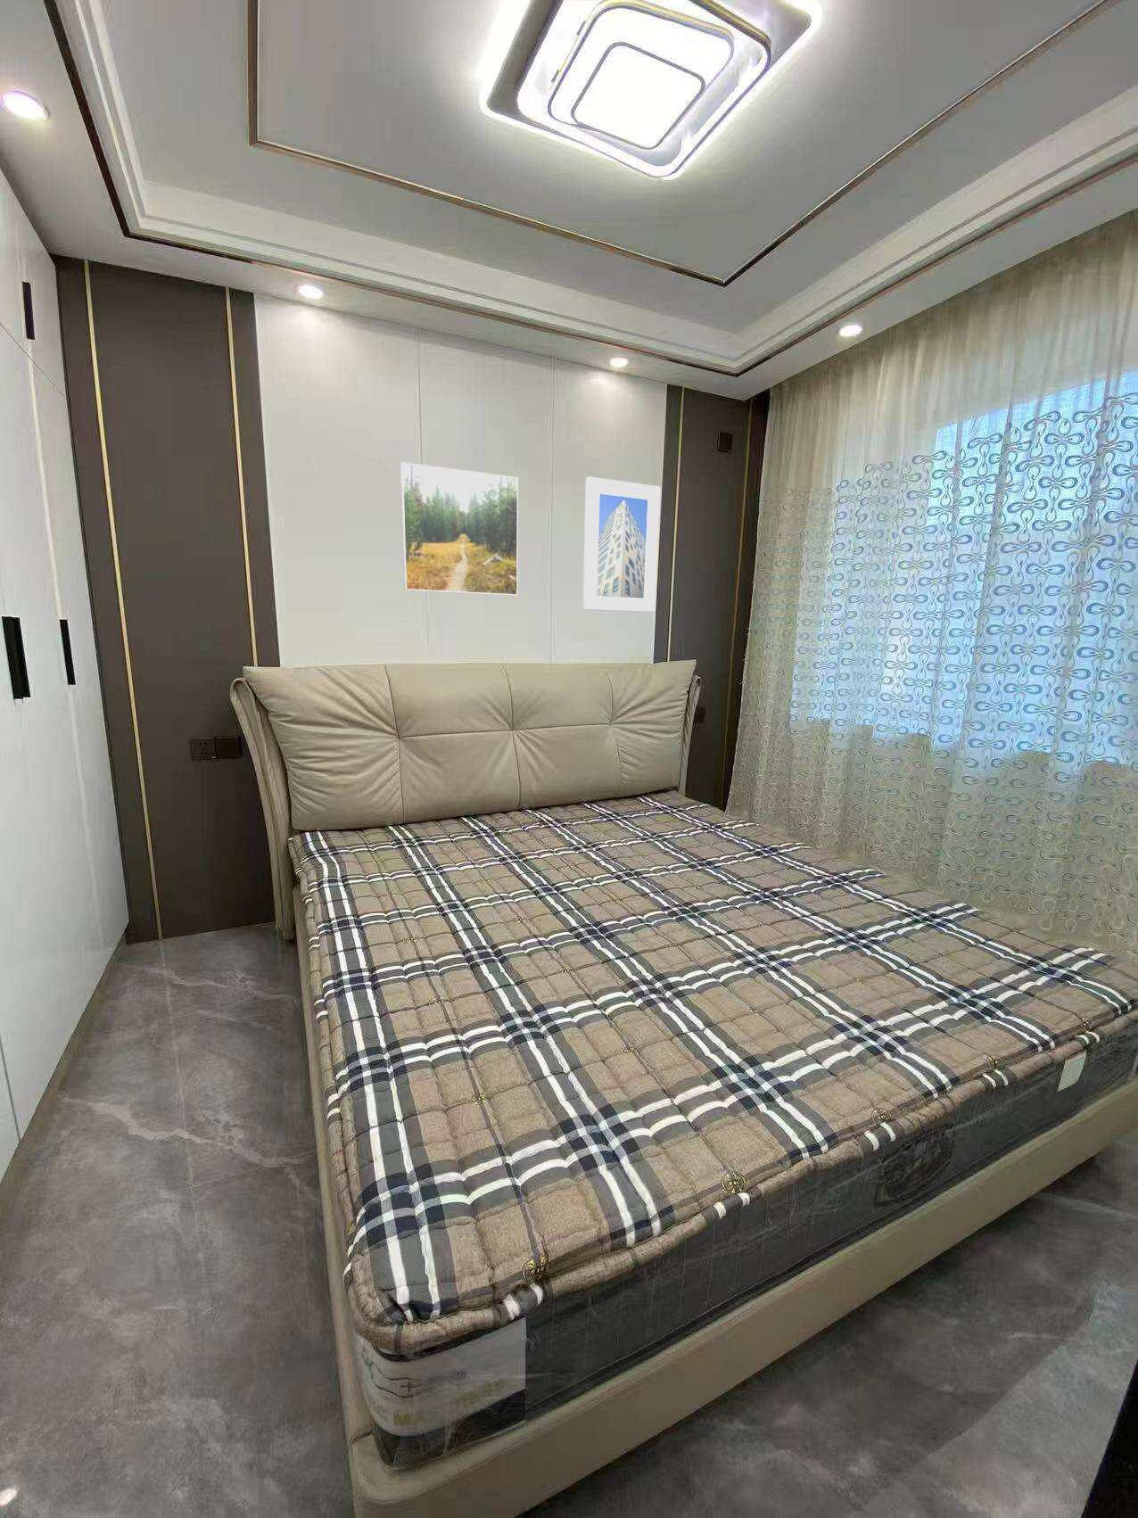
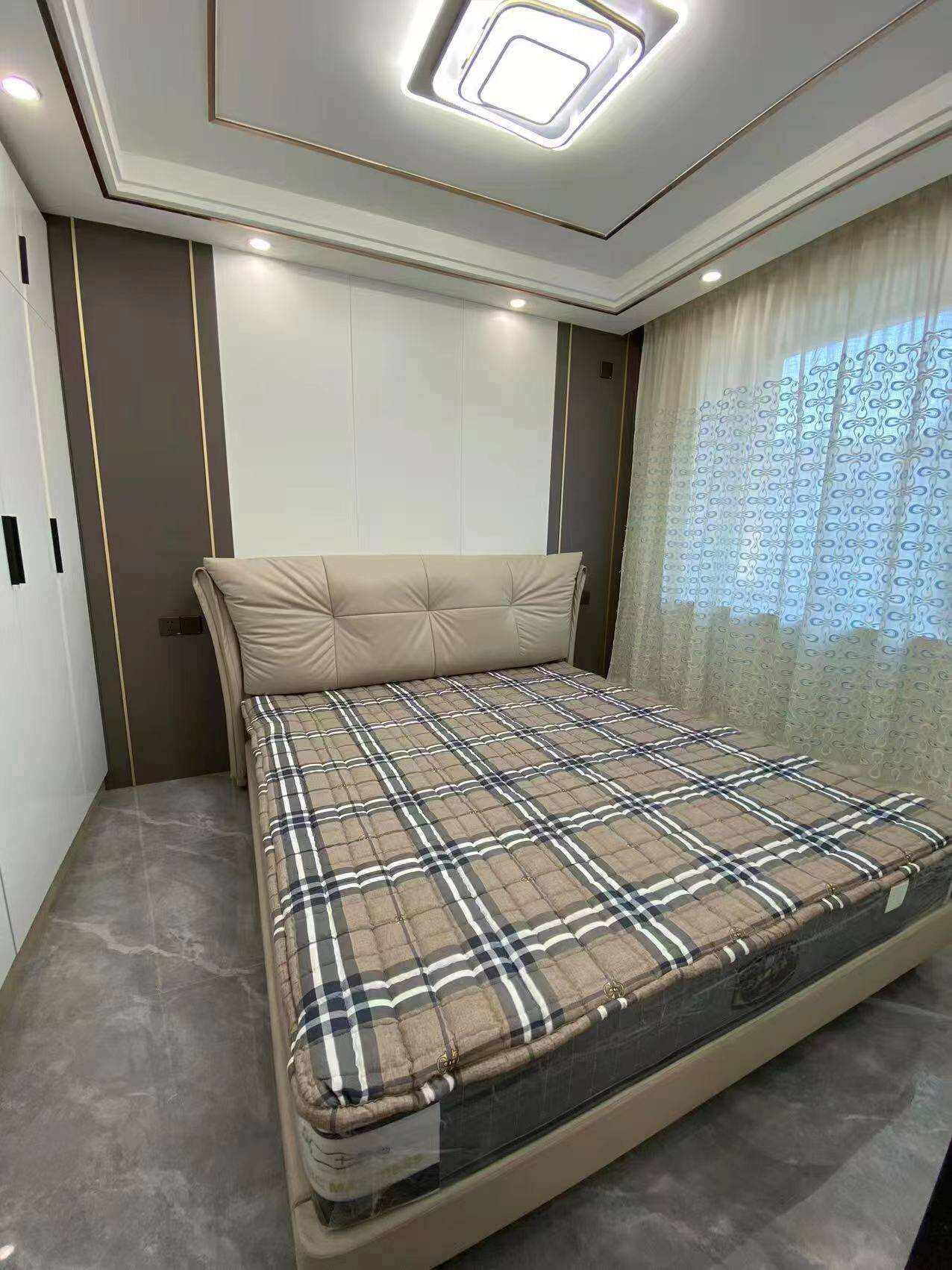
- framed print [581,476,662,613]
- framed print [399,461,519,596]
